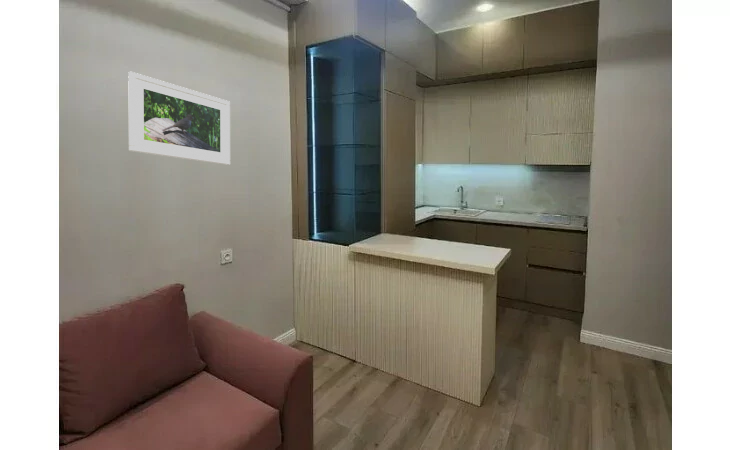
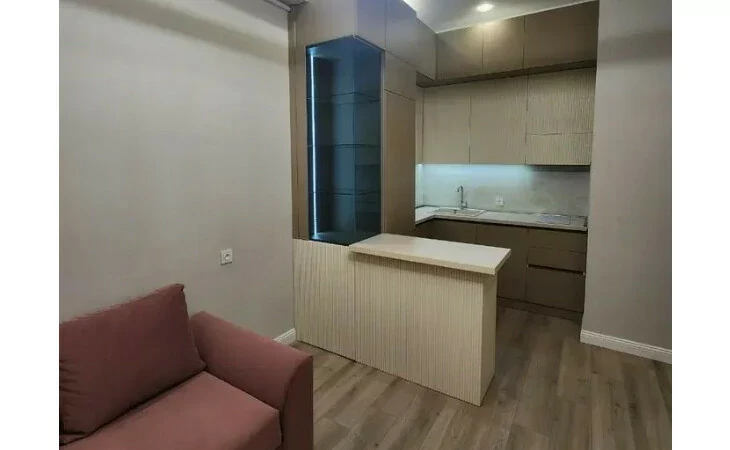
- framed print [127,71,231,166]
